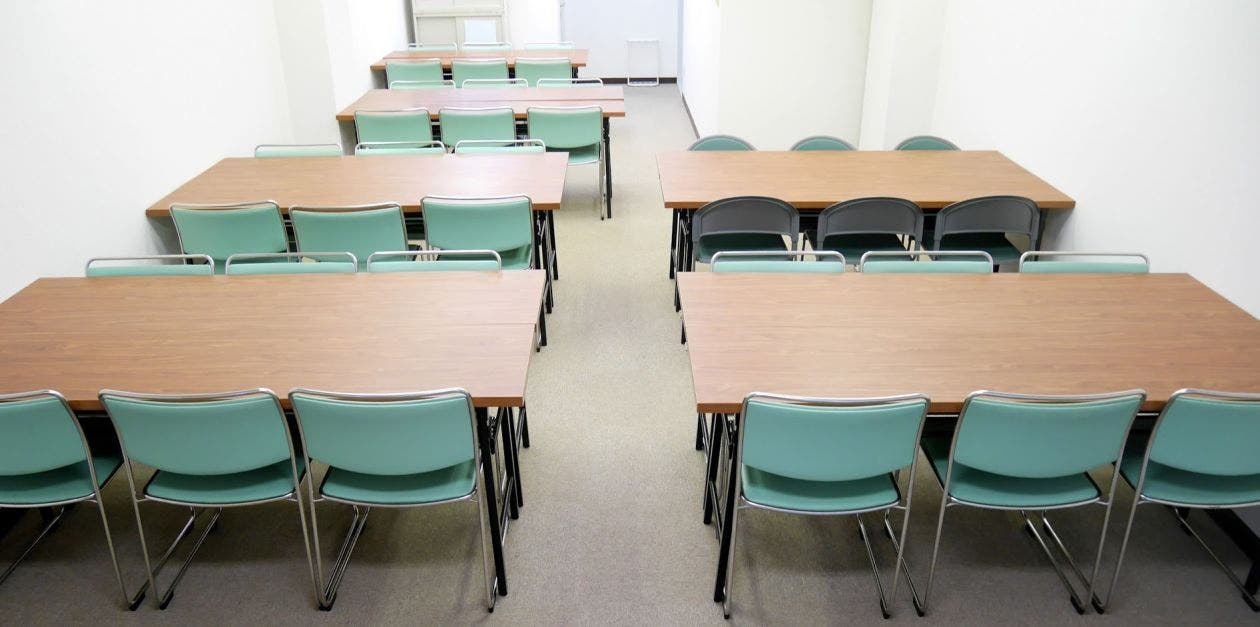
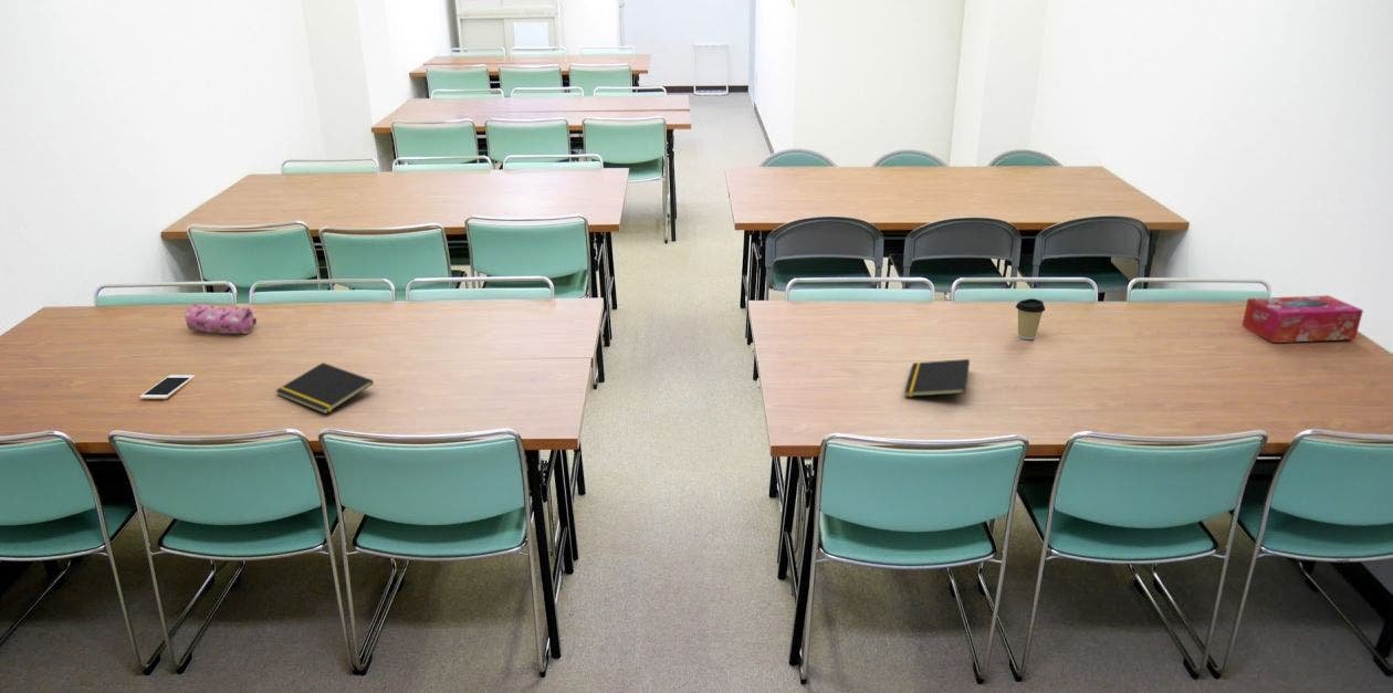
+ notepad [903,358,971,398]
+ coffee cup [1015,297,1046,340]
+ tissue box [1242,294,1364,344]
+ notepad [274,361,375,416]
+ pencil case [185,303,258,335]
+ cell phone [138,374,196,400]
